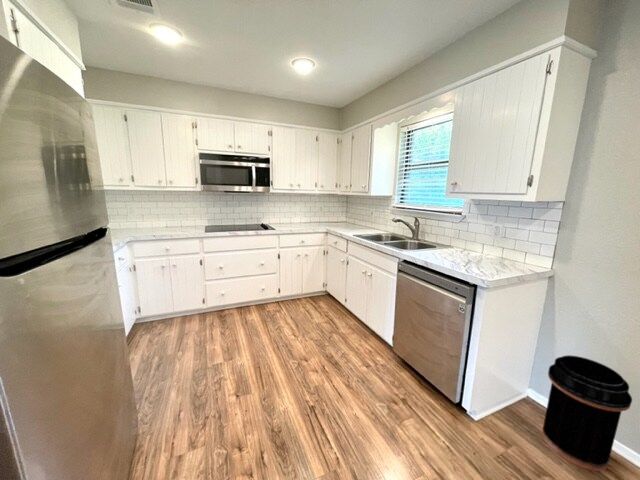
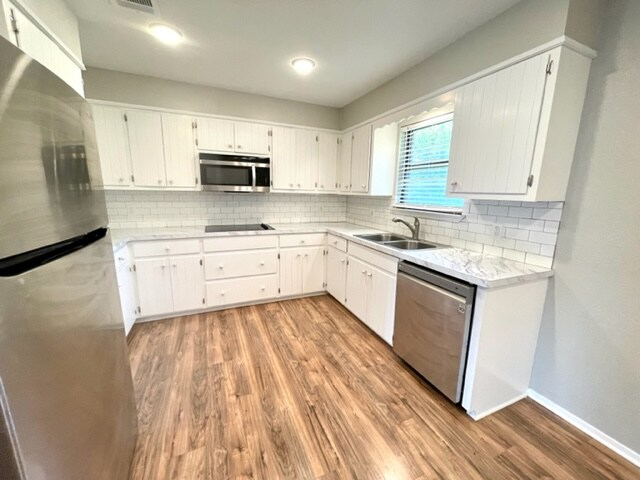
- trash can [541,354,633,472]
